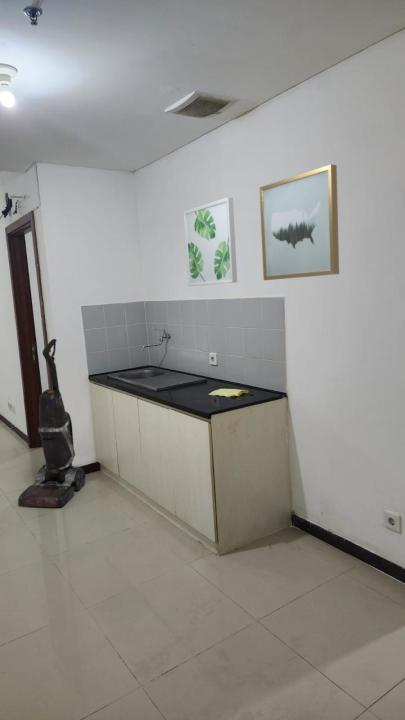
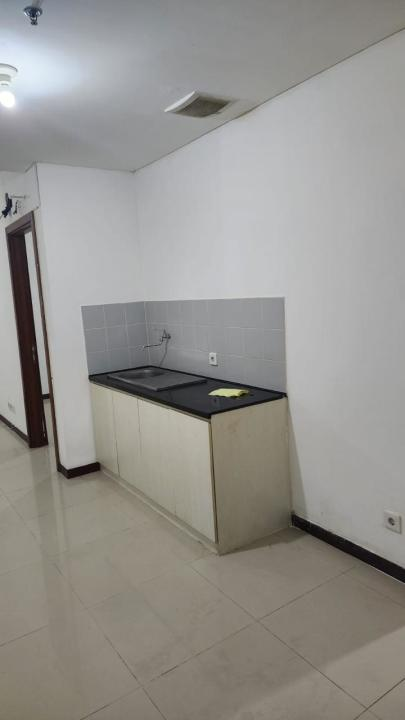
- wall art [182,196,238,287]
- vacuum cleaner [17,338,86,508]
- wall art [259,164,340,281]
